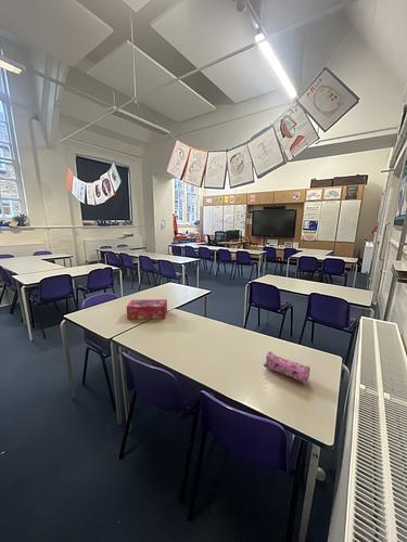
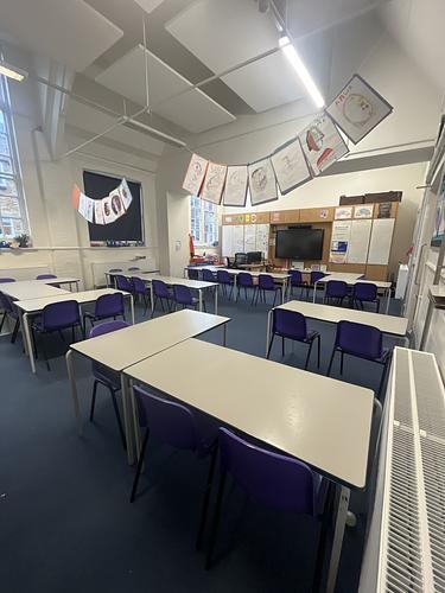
- pencil case [263,350,311,385]
- tissue box [126,298,168,320]
